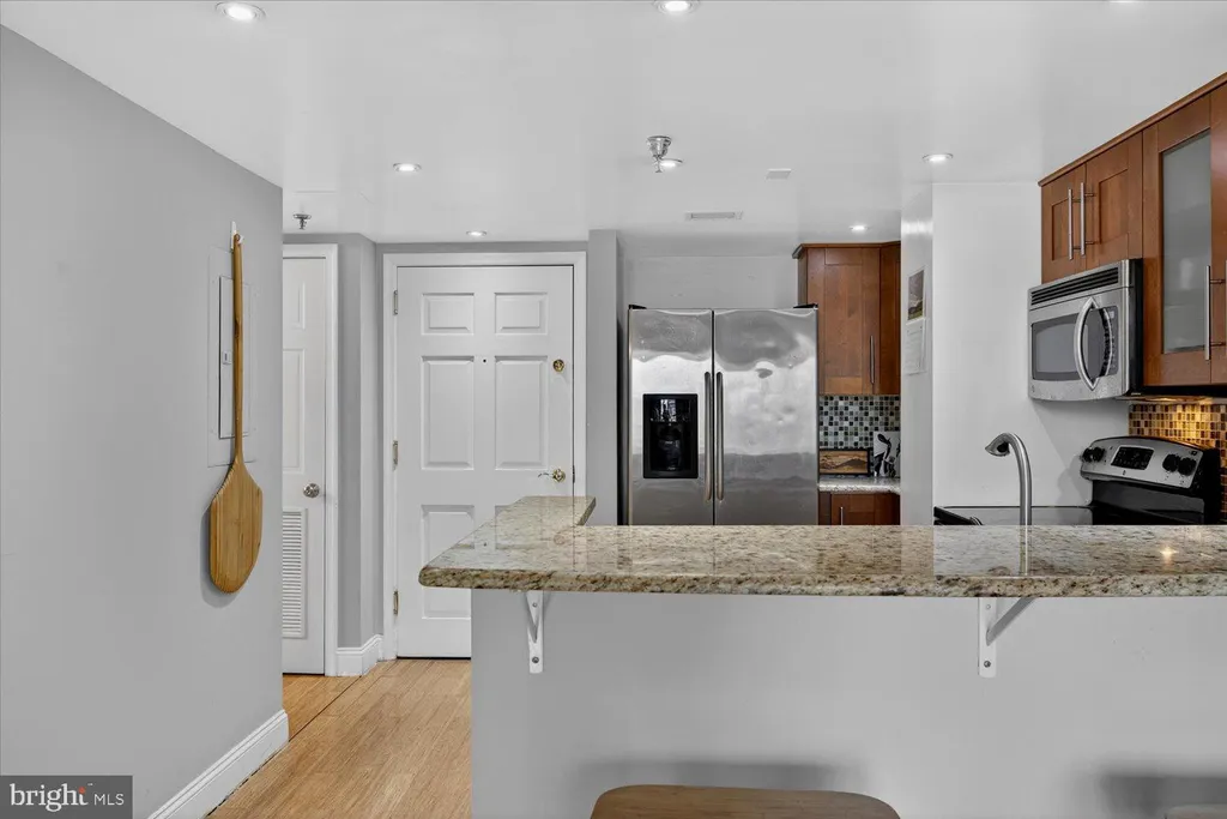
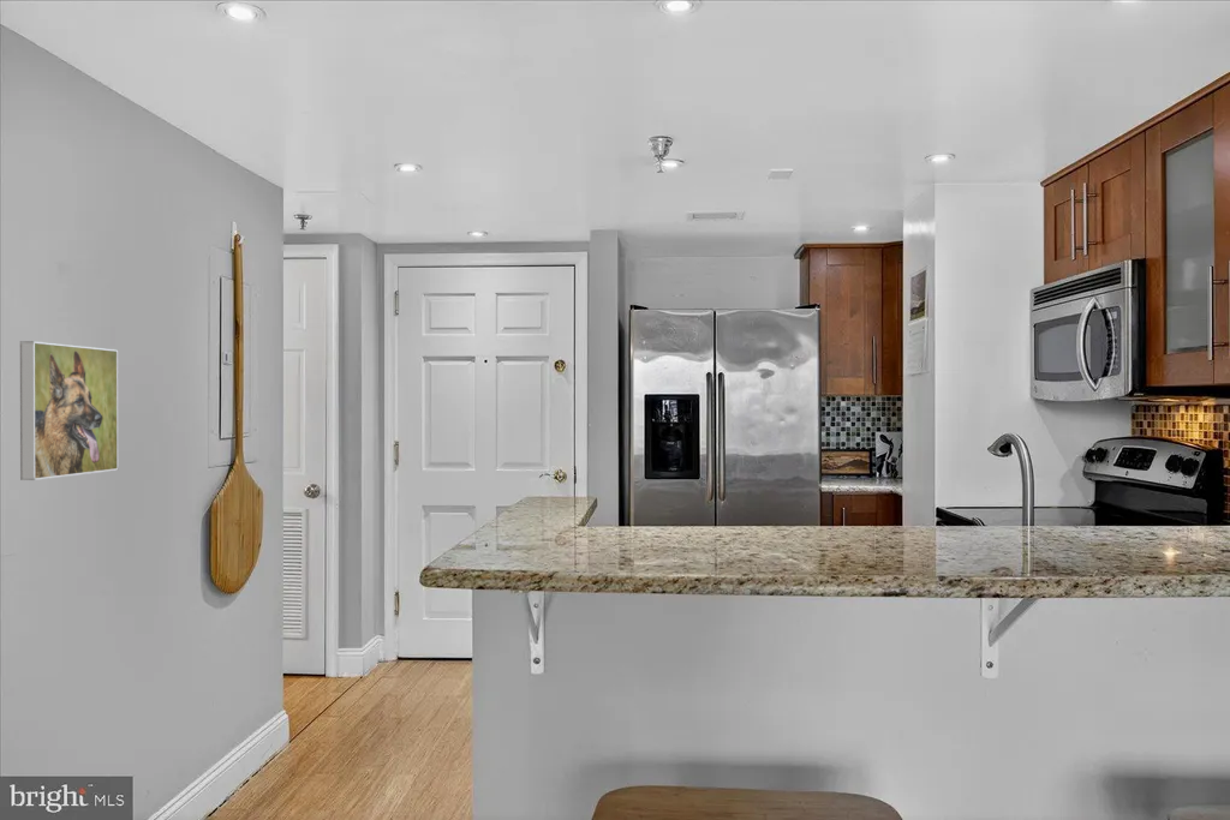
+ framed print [19,340,119,481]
